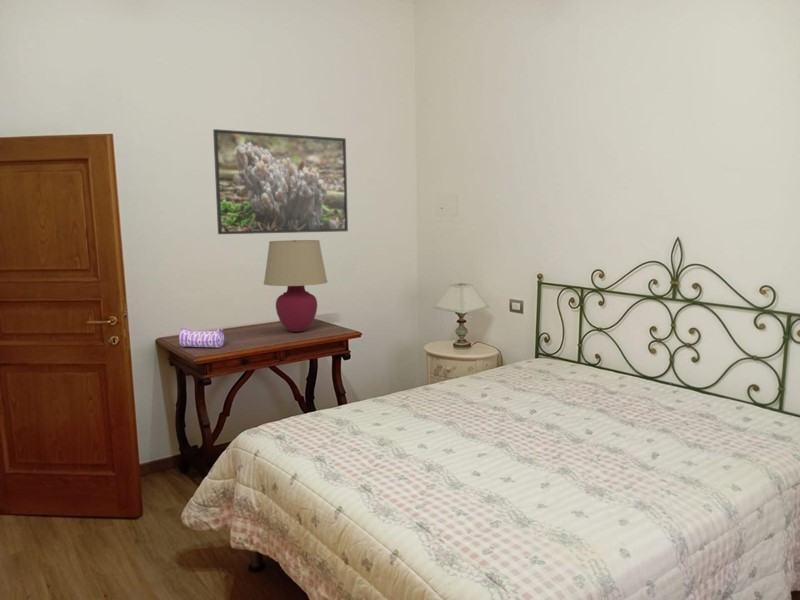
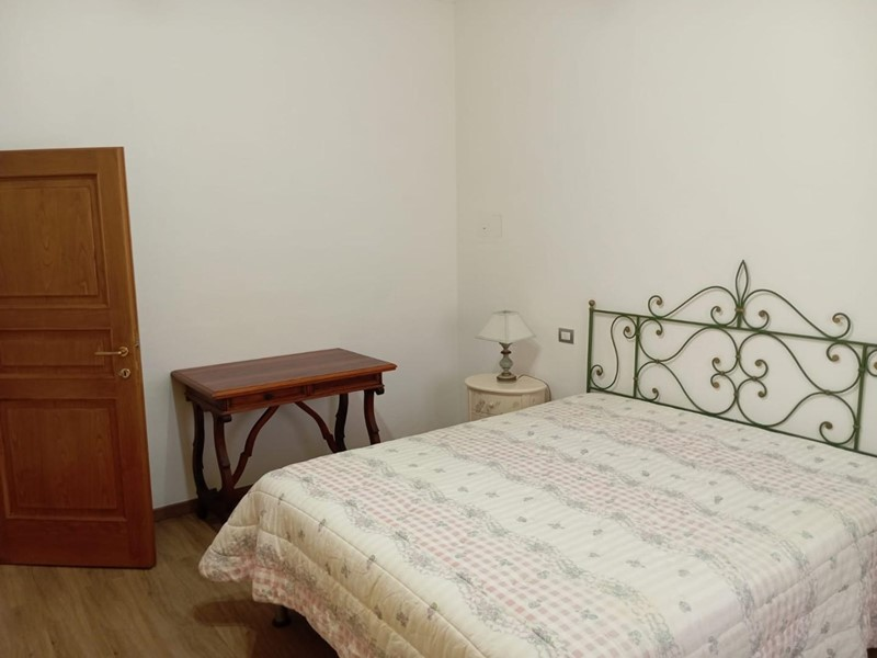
- table lamp [263,239,329,333]
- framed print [212,128,349,235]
- pencil case [178,327,227,349]
